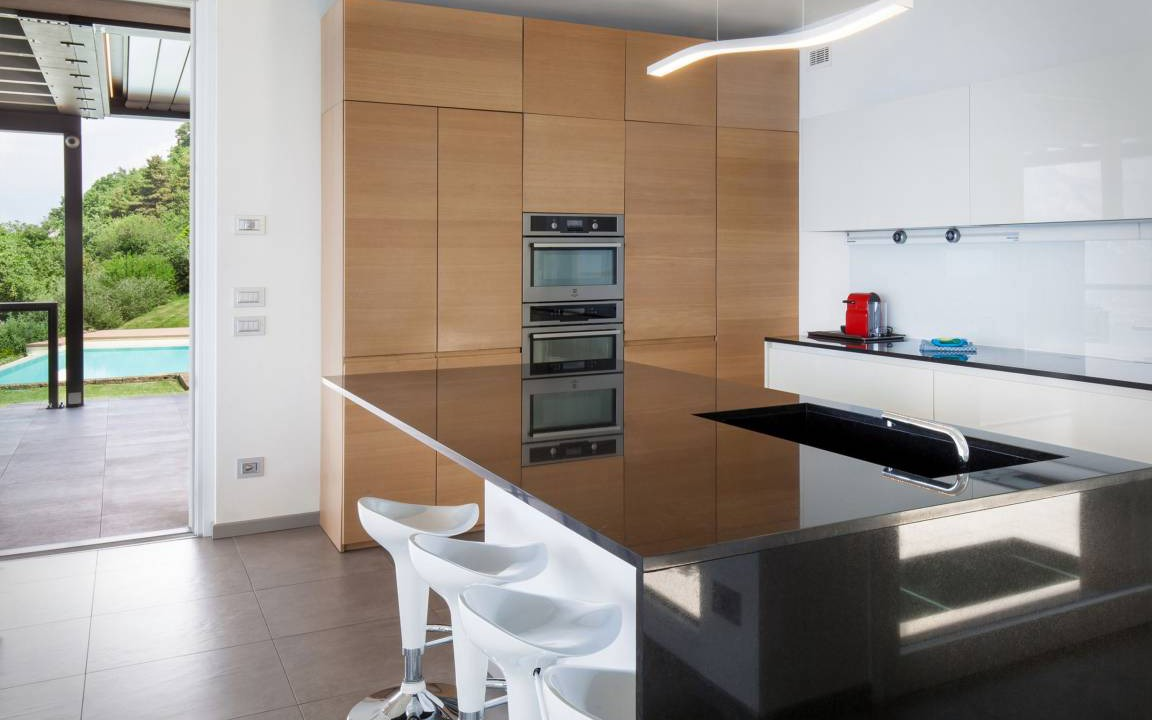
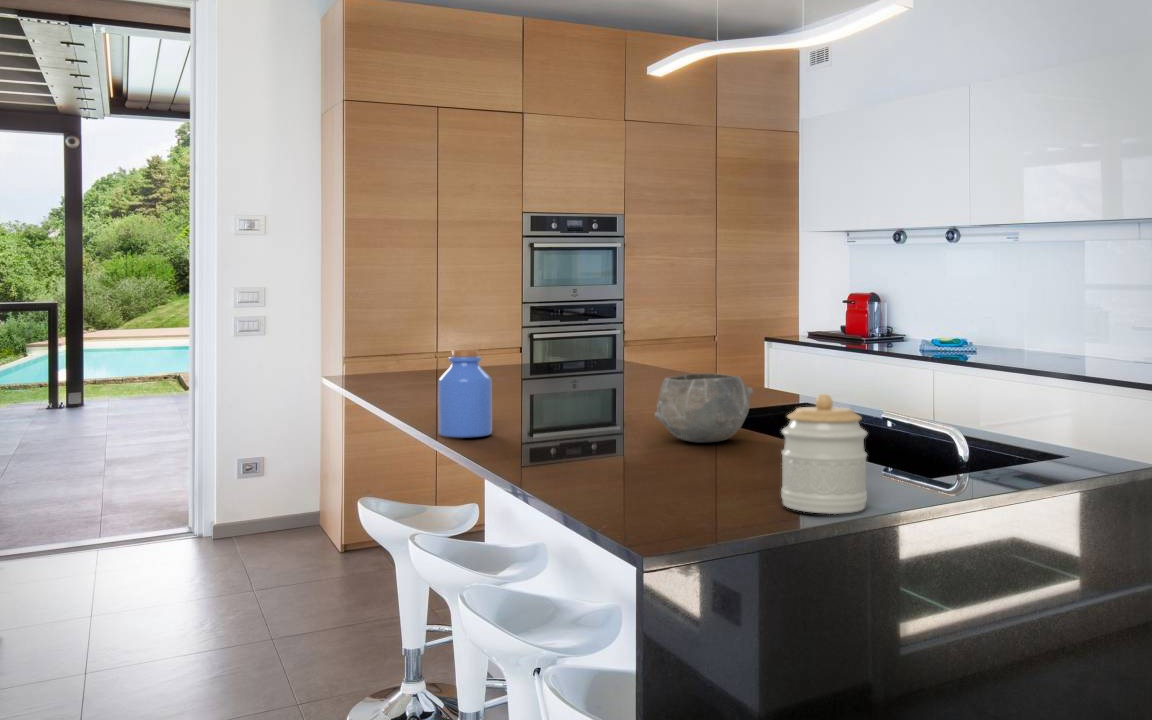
+ jar [780,393,869,515]
+ jar [437,349,493,439]
+ bowl [654,372,754,444]
